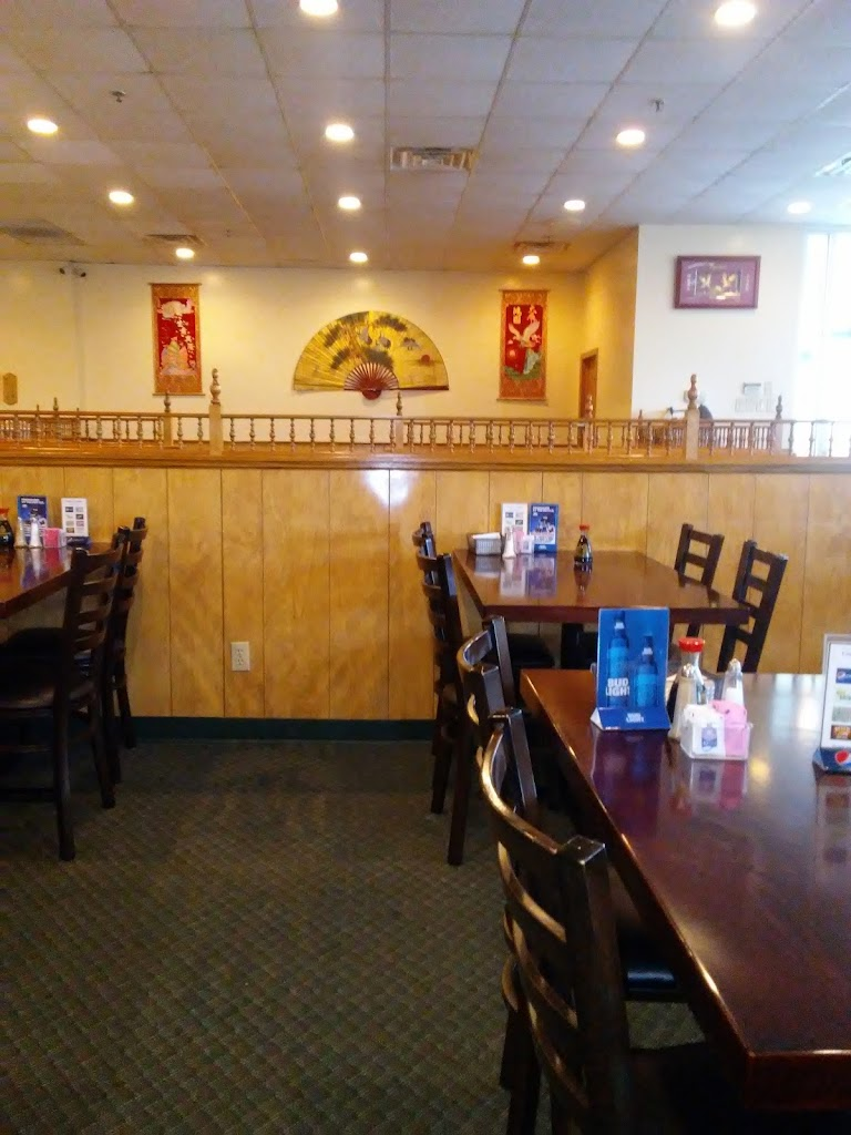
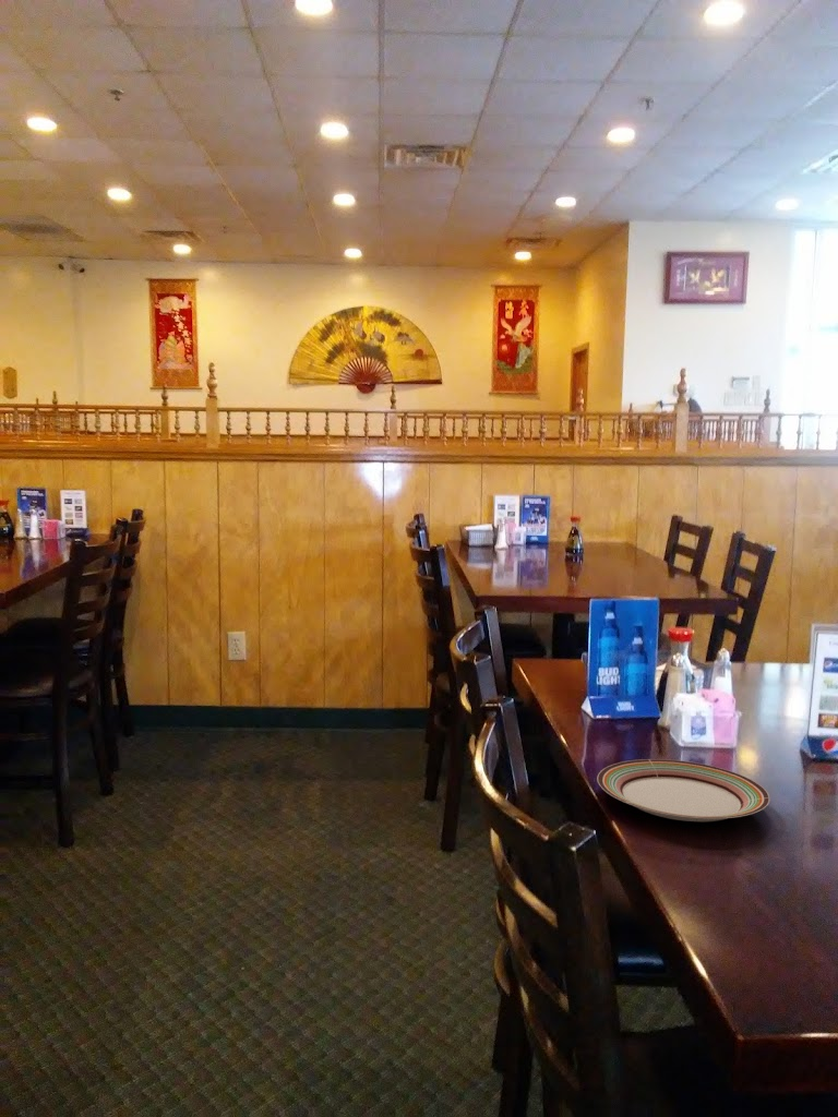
+ plate [596,758,770,822]
